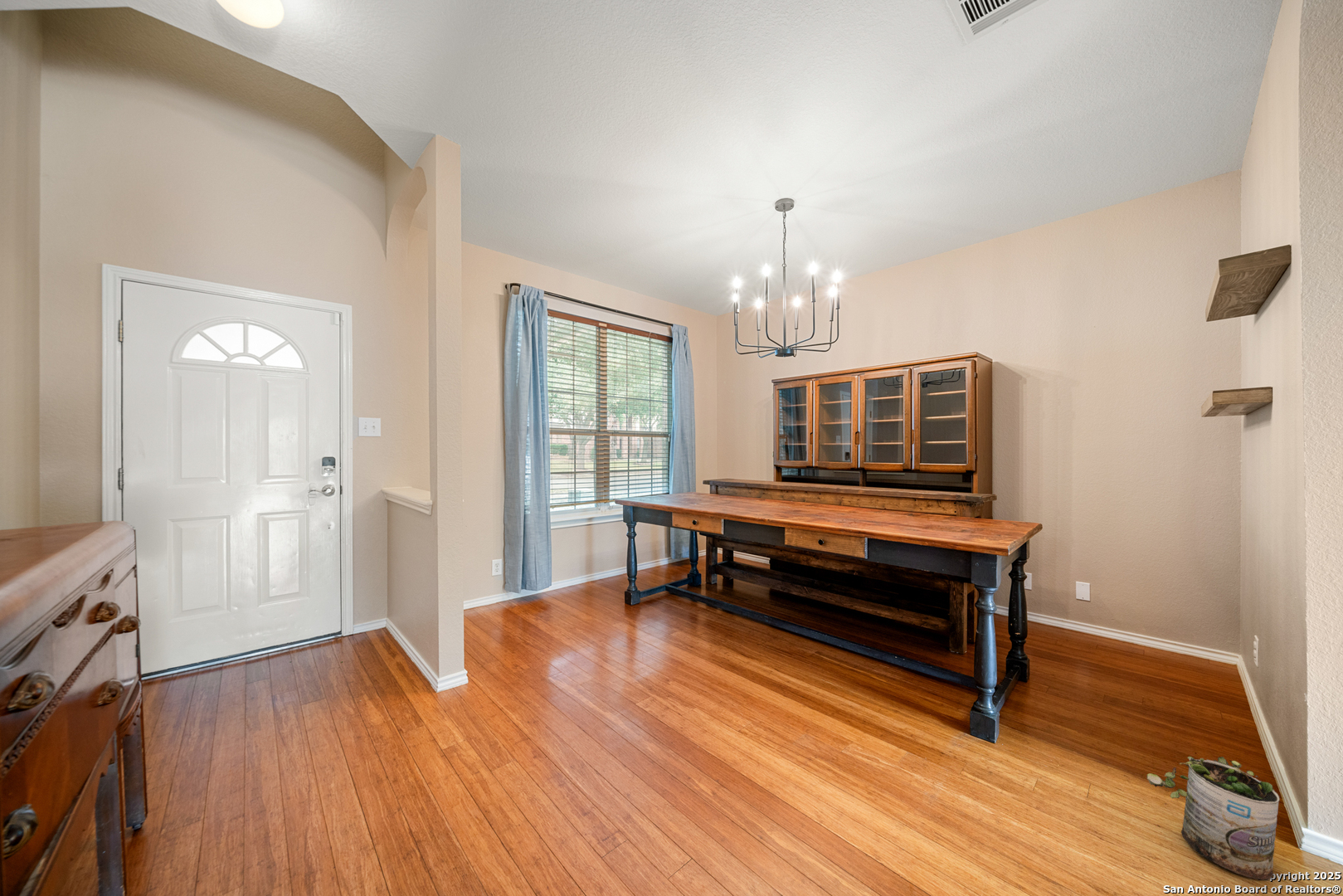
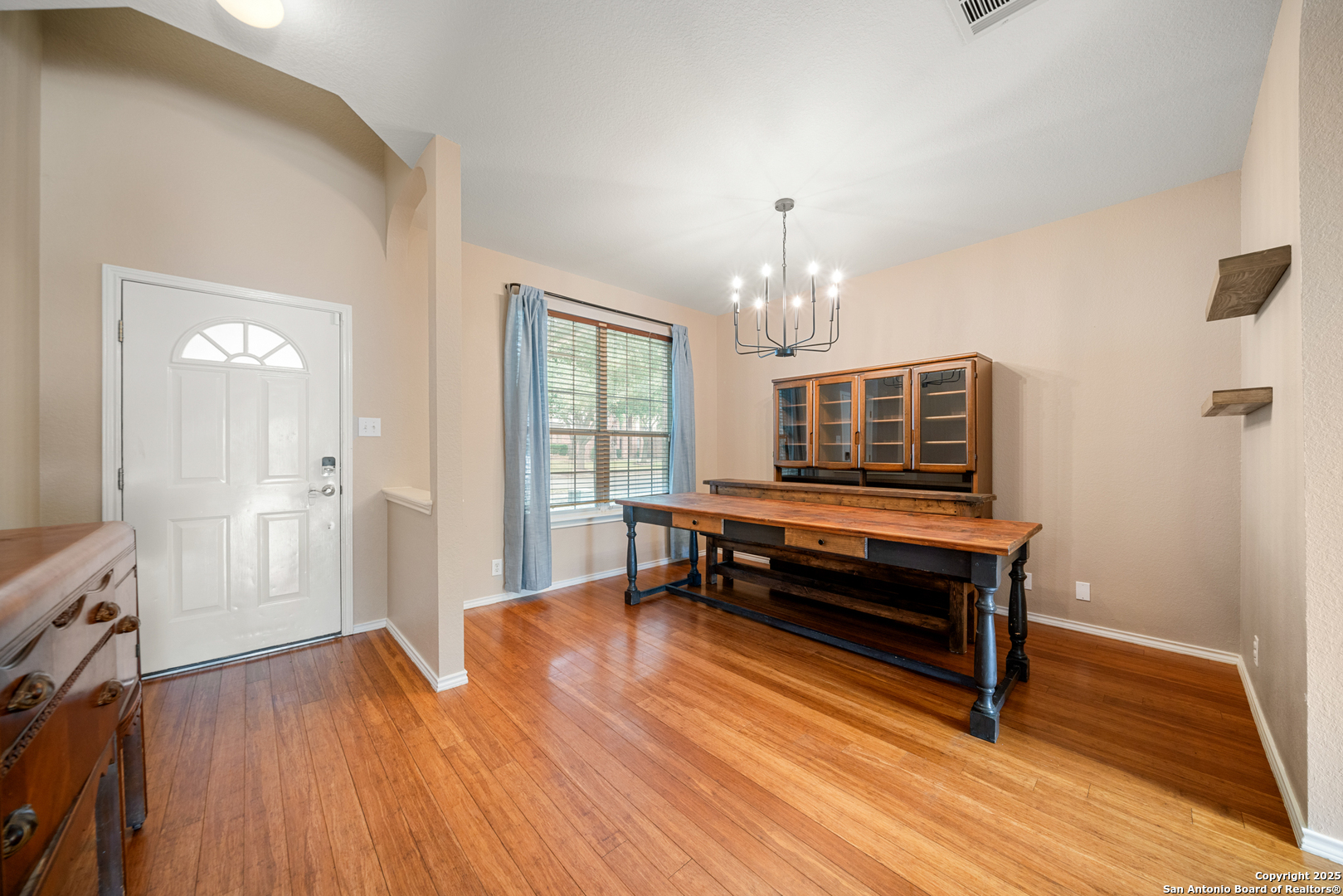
- potted plant [1146,756,1280,881]
